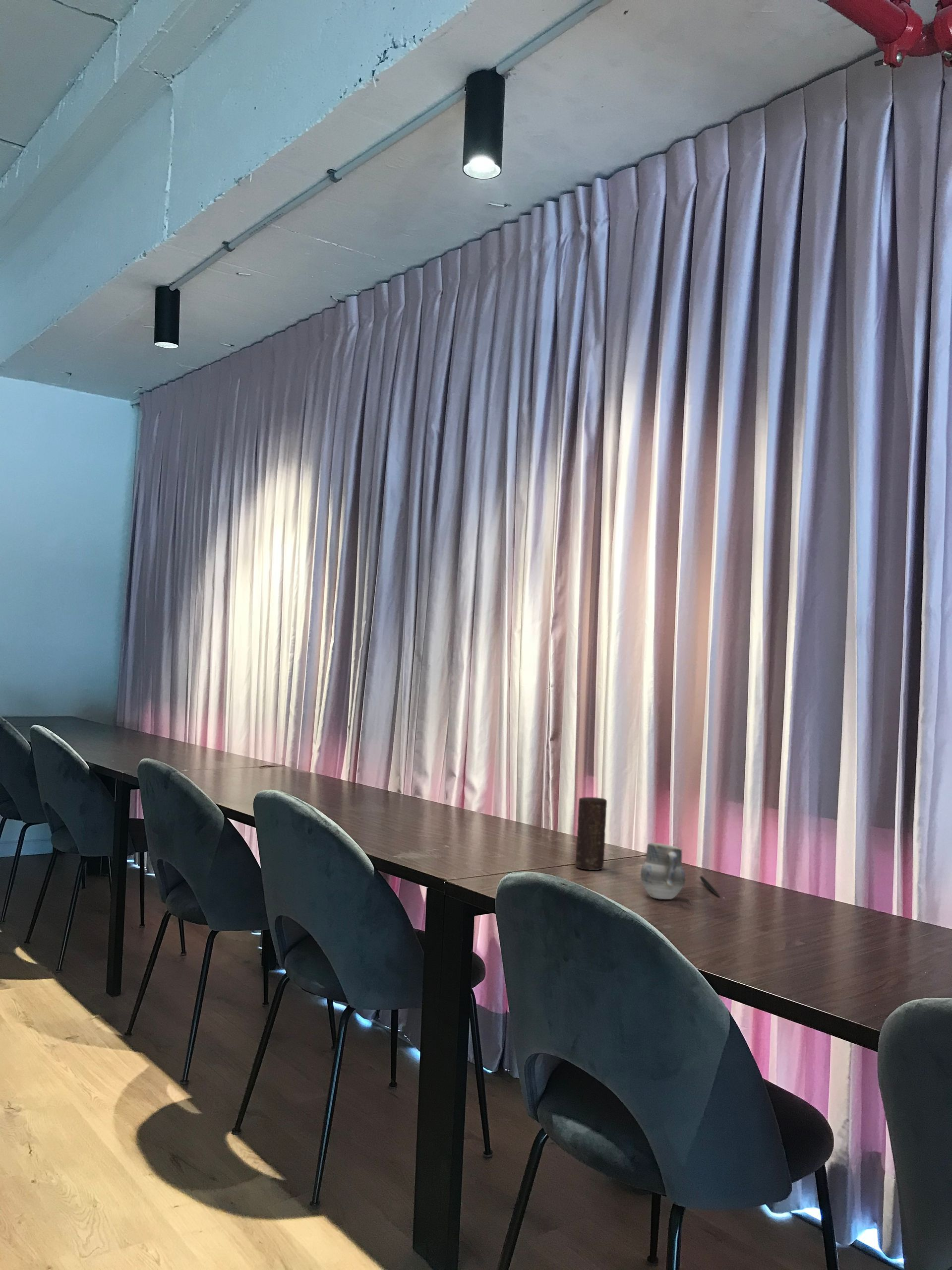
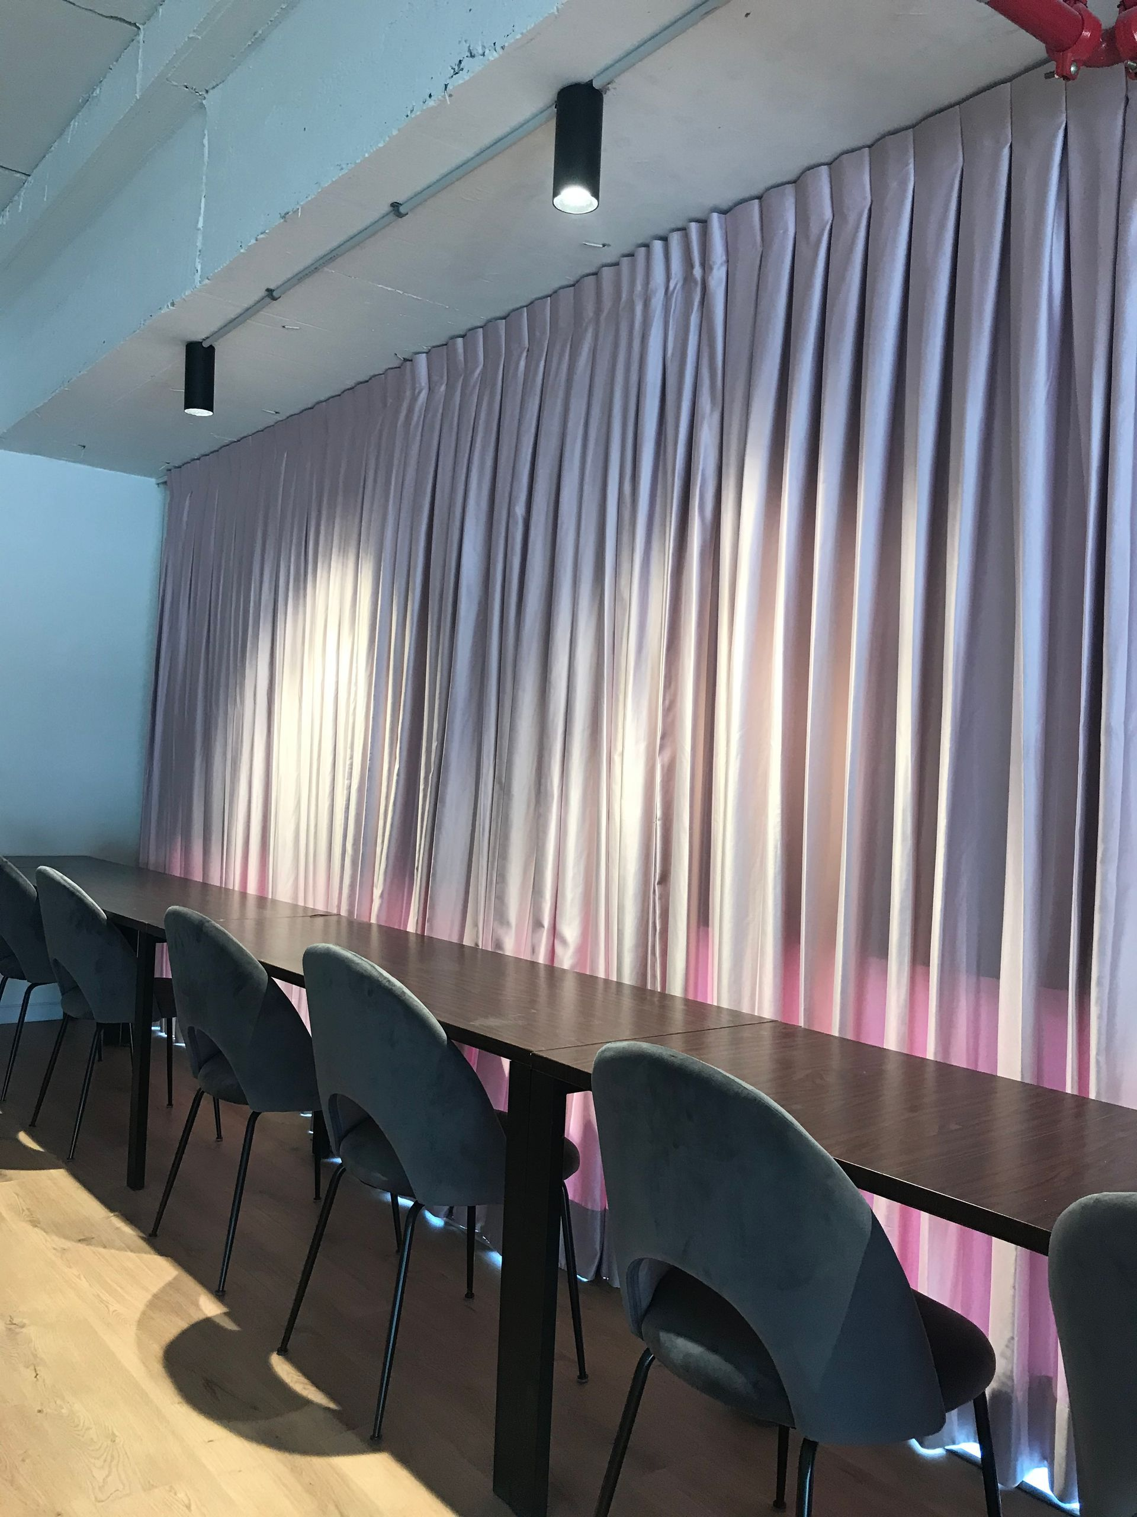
- pen [699,876,720,897]
- candle [575,797,607,871]
- cup [640,842,686,900]
